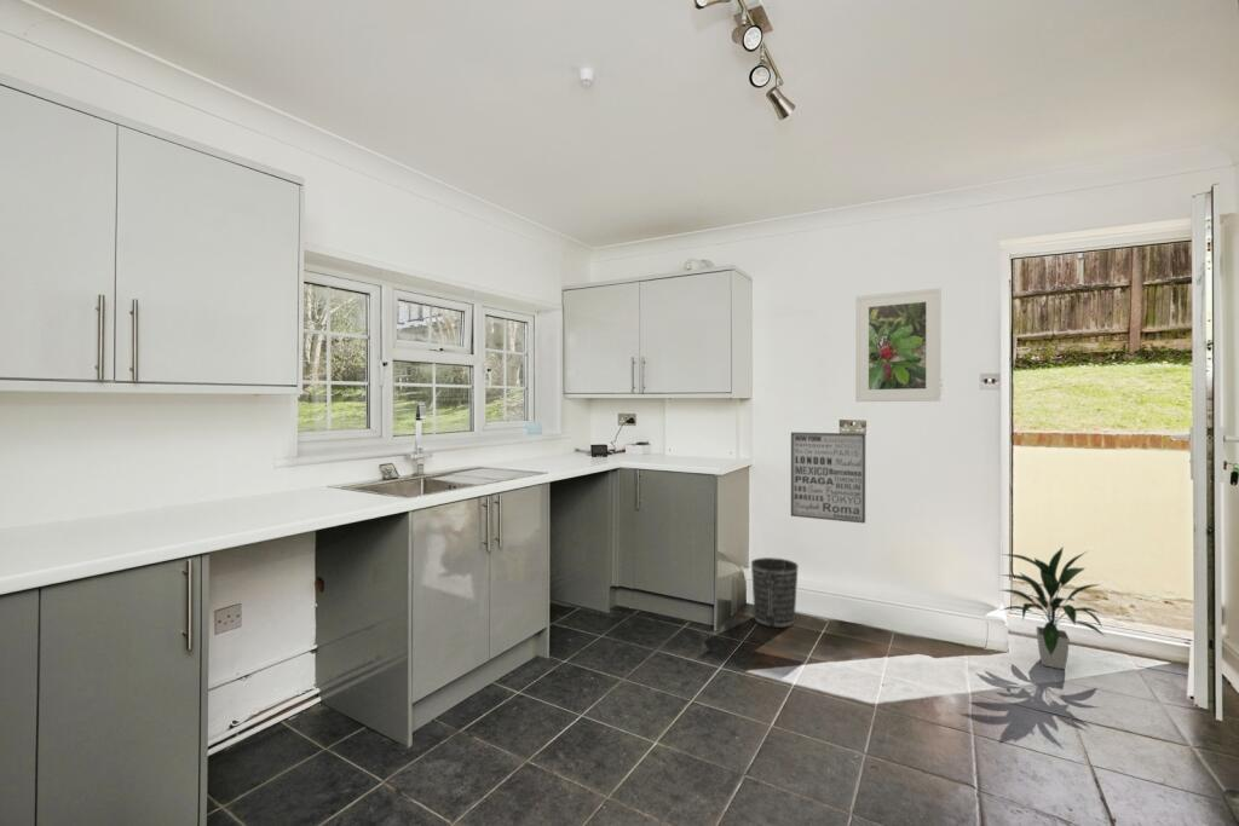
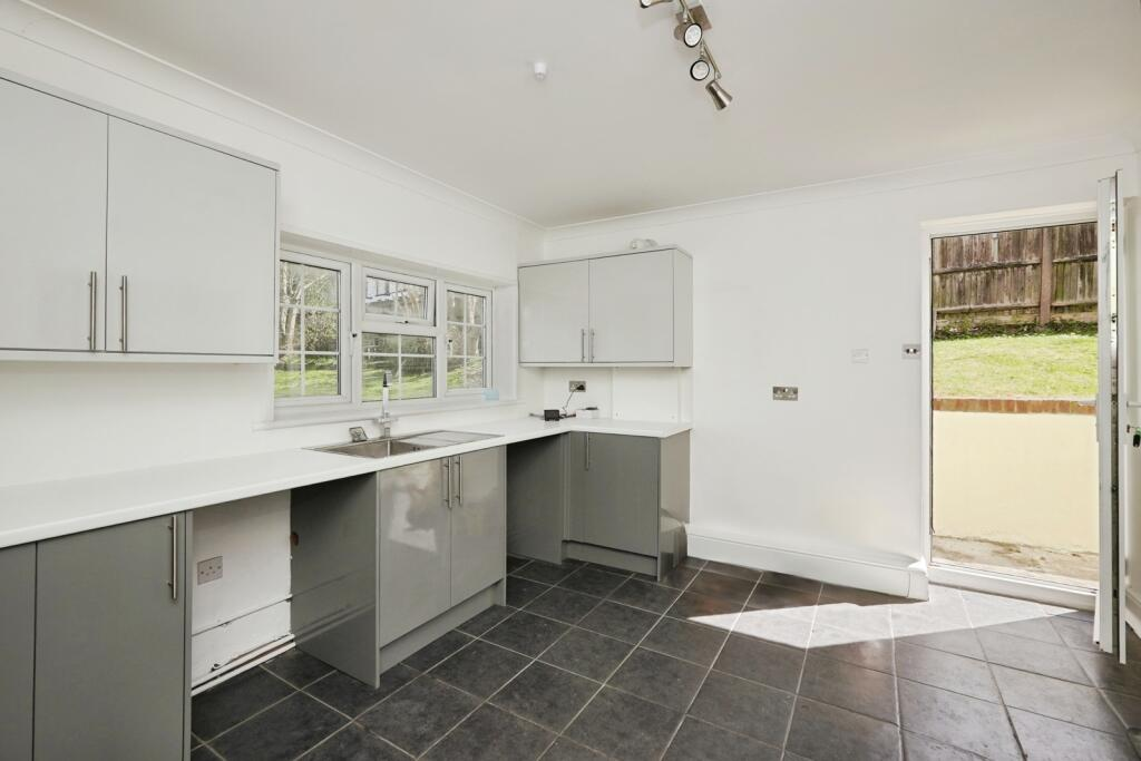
- wall art [790,432,866,525]
- indoor plant [998,545,1106,670]
- wastebasket [750,556,799,629]
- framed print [854,287,941,403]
